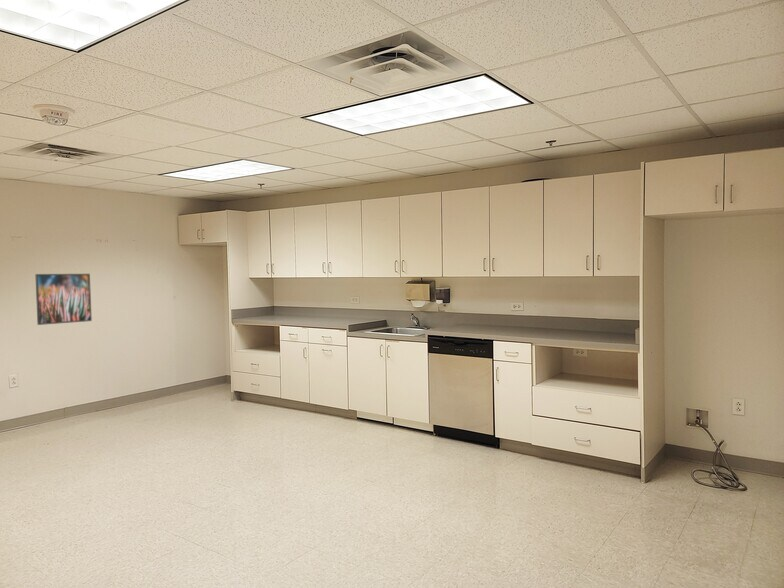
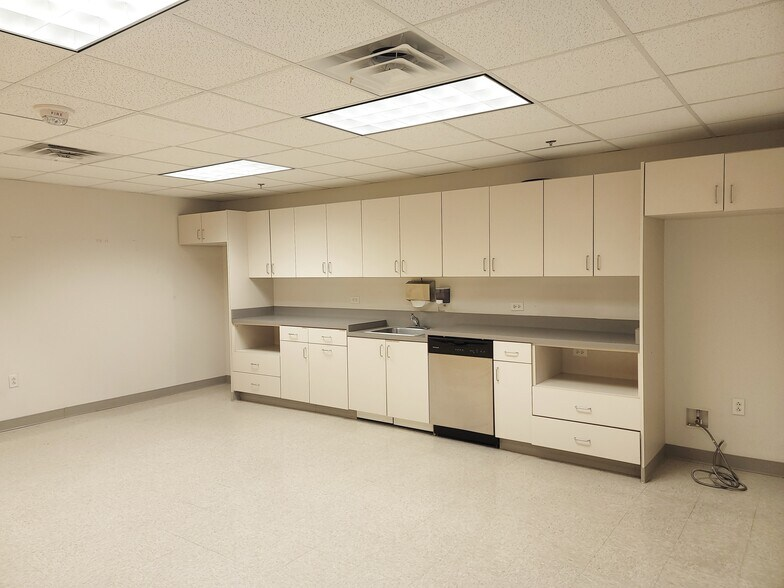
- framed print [34,273,93,326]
